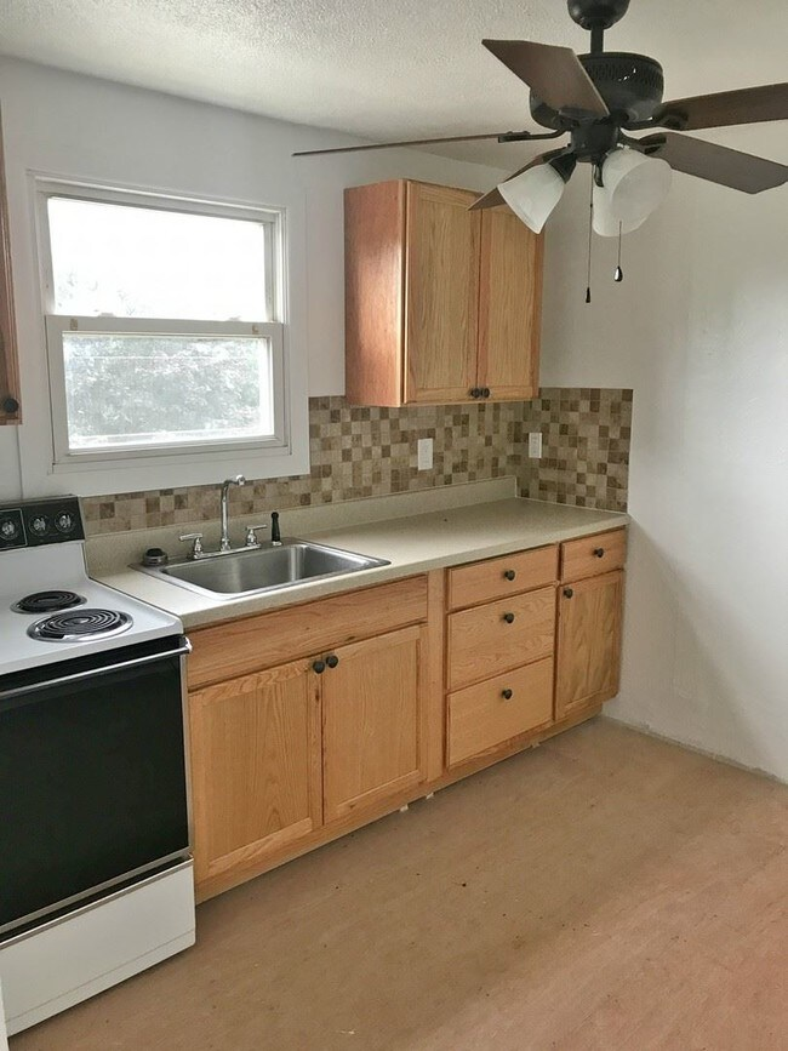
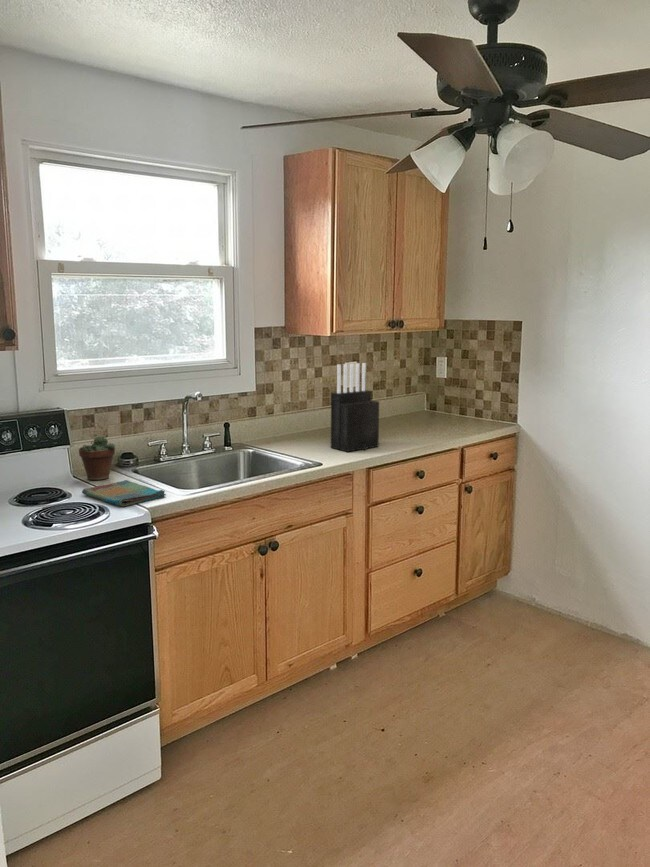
+ knife block [330,362,380,453]
+ dish towel [81,479,167,507]
+ succulent plant [78,421,116,481]
